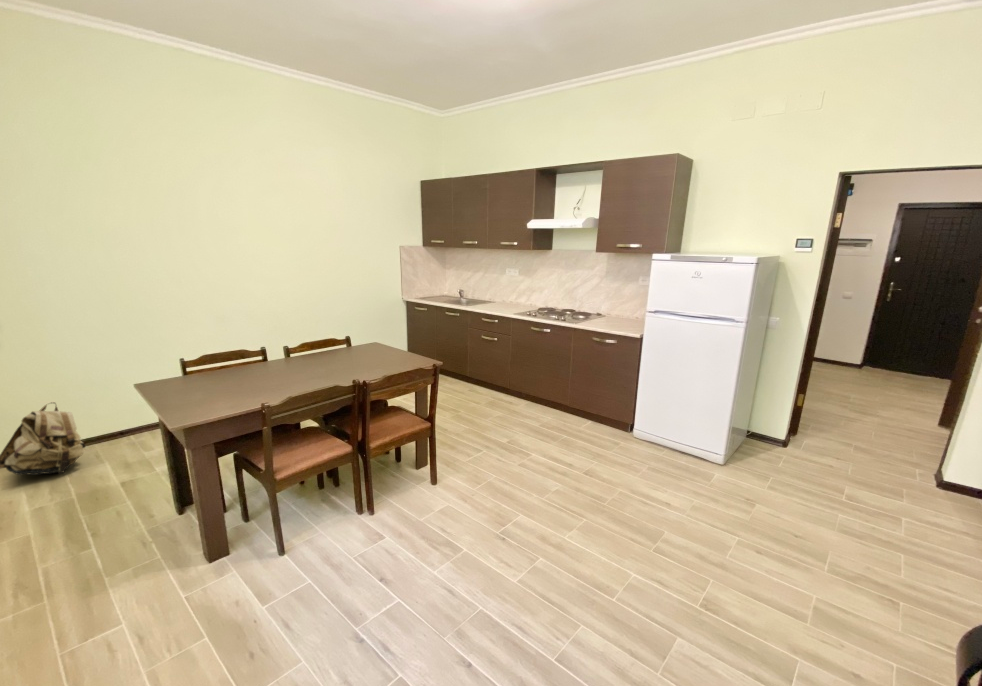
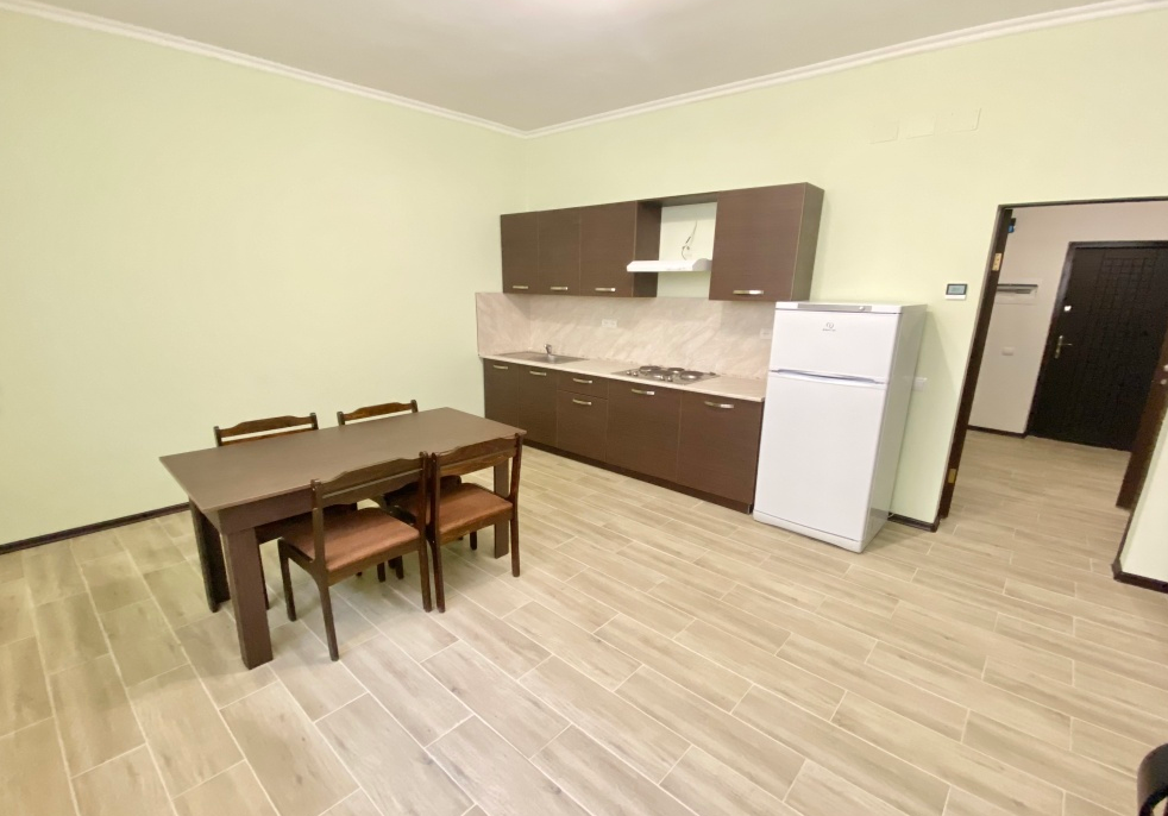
- backpack [0,401,86,476]
